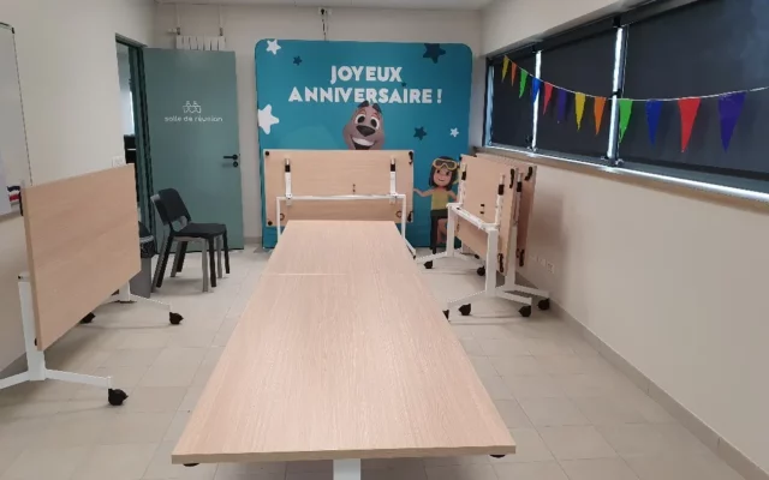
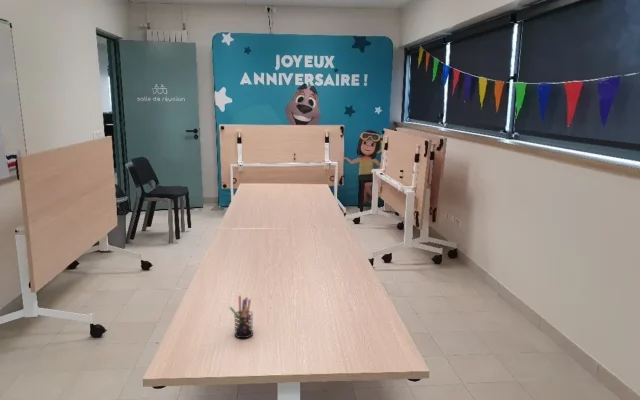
+ pen holder [229,295,254,339]
